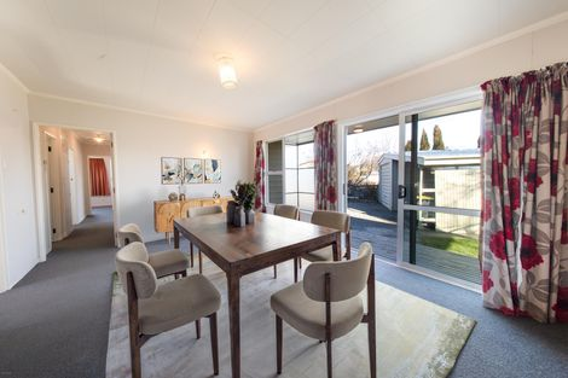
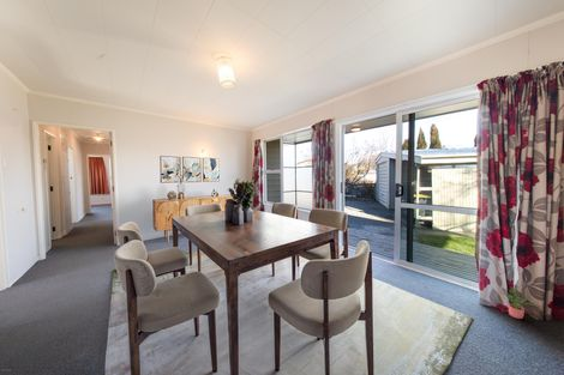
+ potted plant [504,284,542,320]
